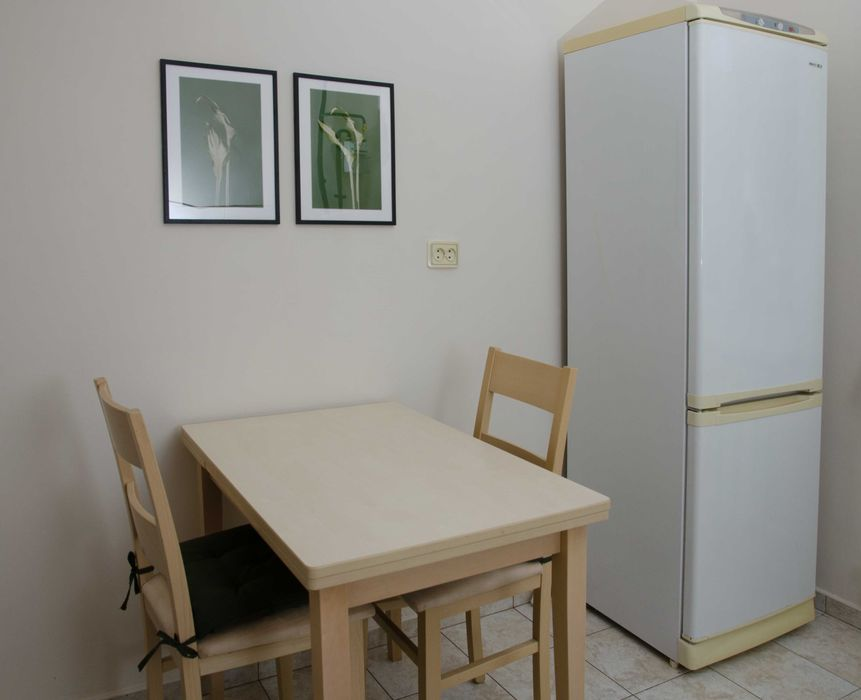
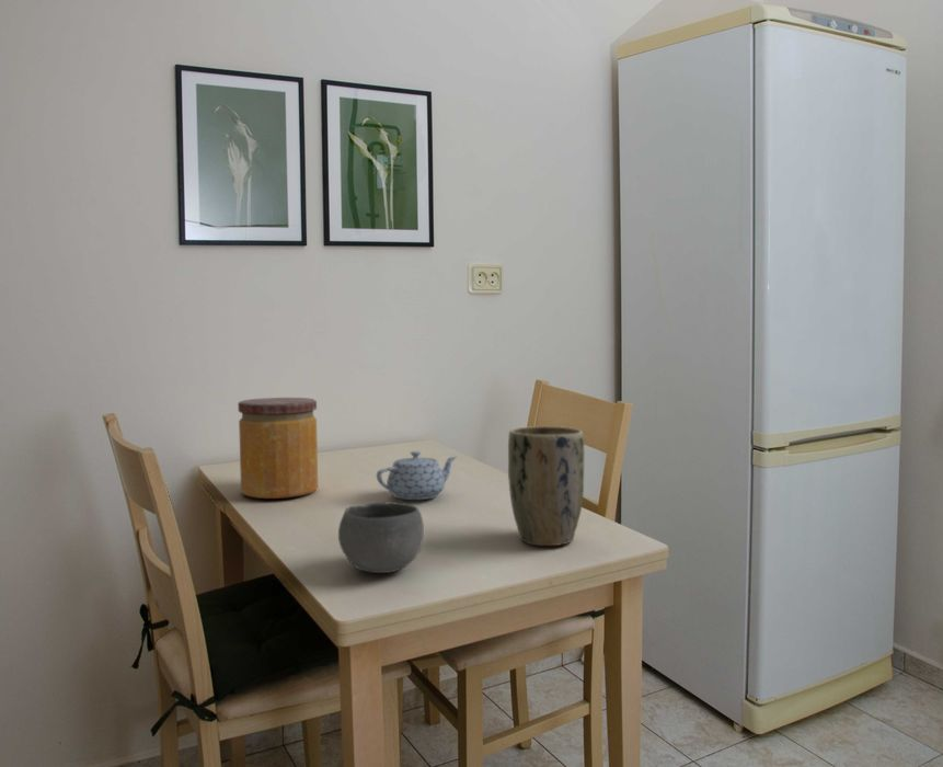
+ plant pot [507,425,586,547]
+ bowl [337,501,425,574]
+ teapot [376,450,458,501]
+ jar [237,397,319,500]
